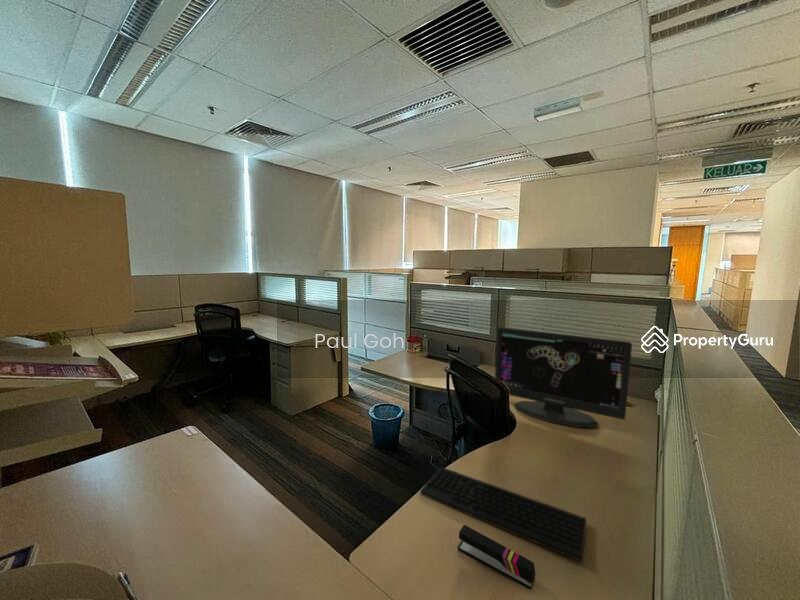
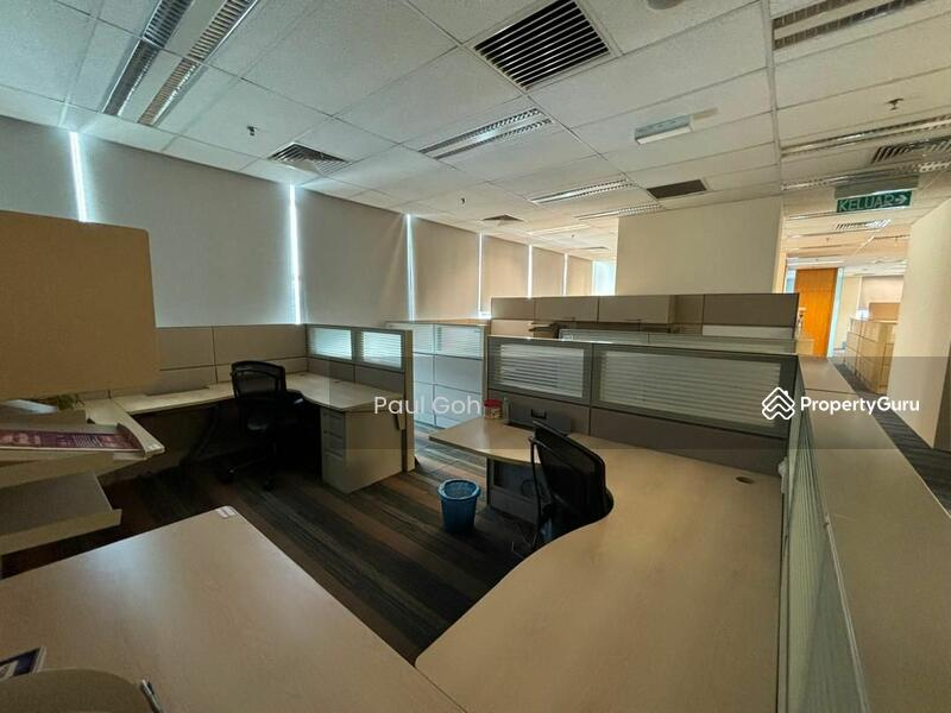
- computer monitor [494,326,633,429]
- keyboard [419,466,587,563]
- stapler [457,524,536,591]
